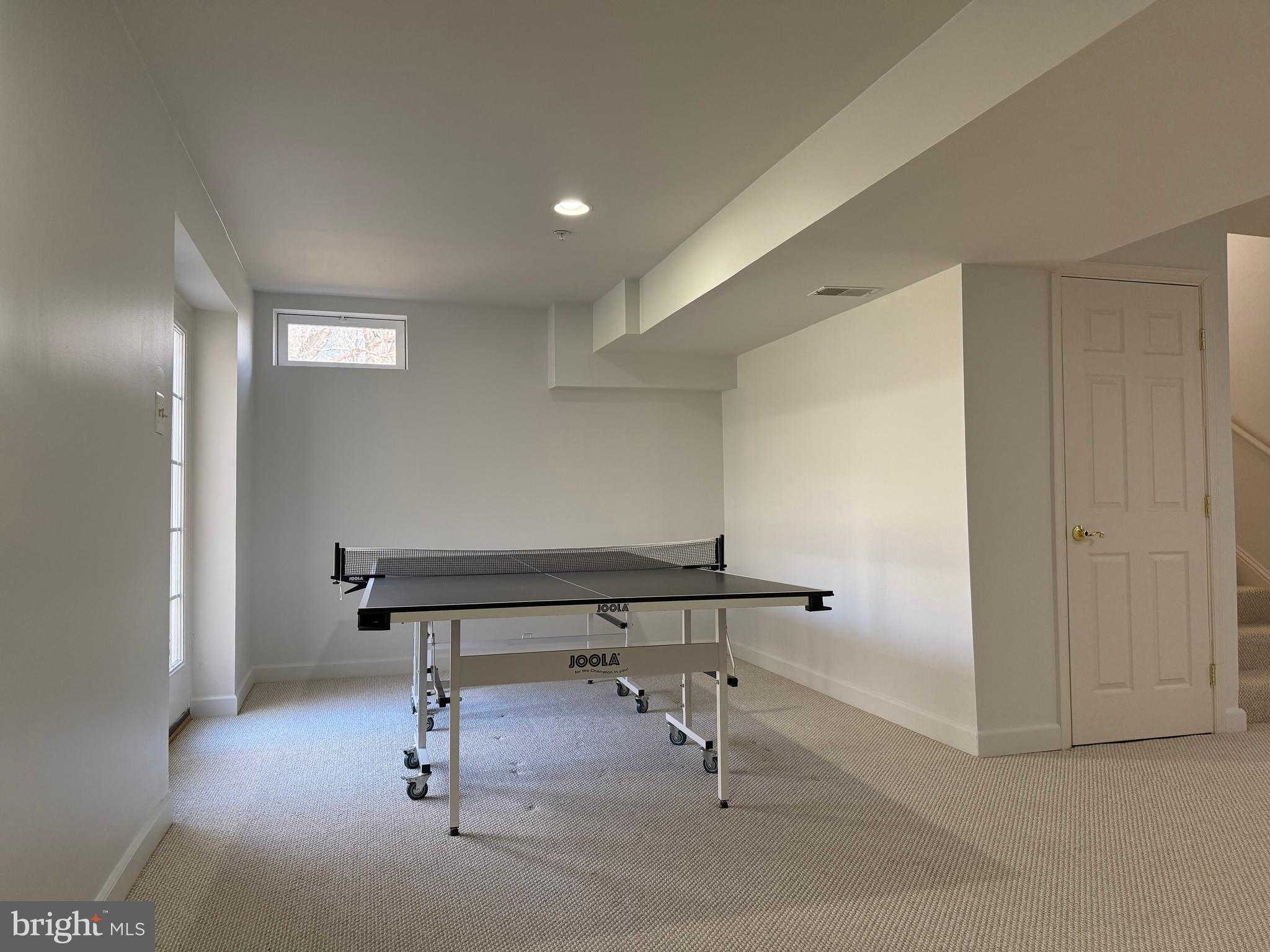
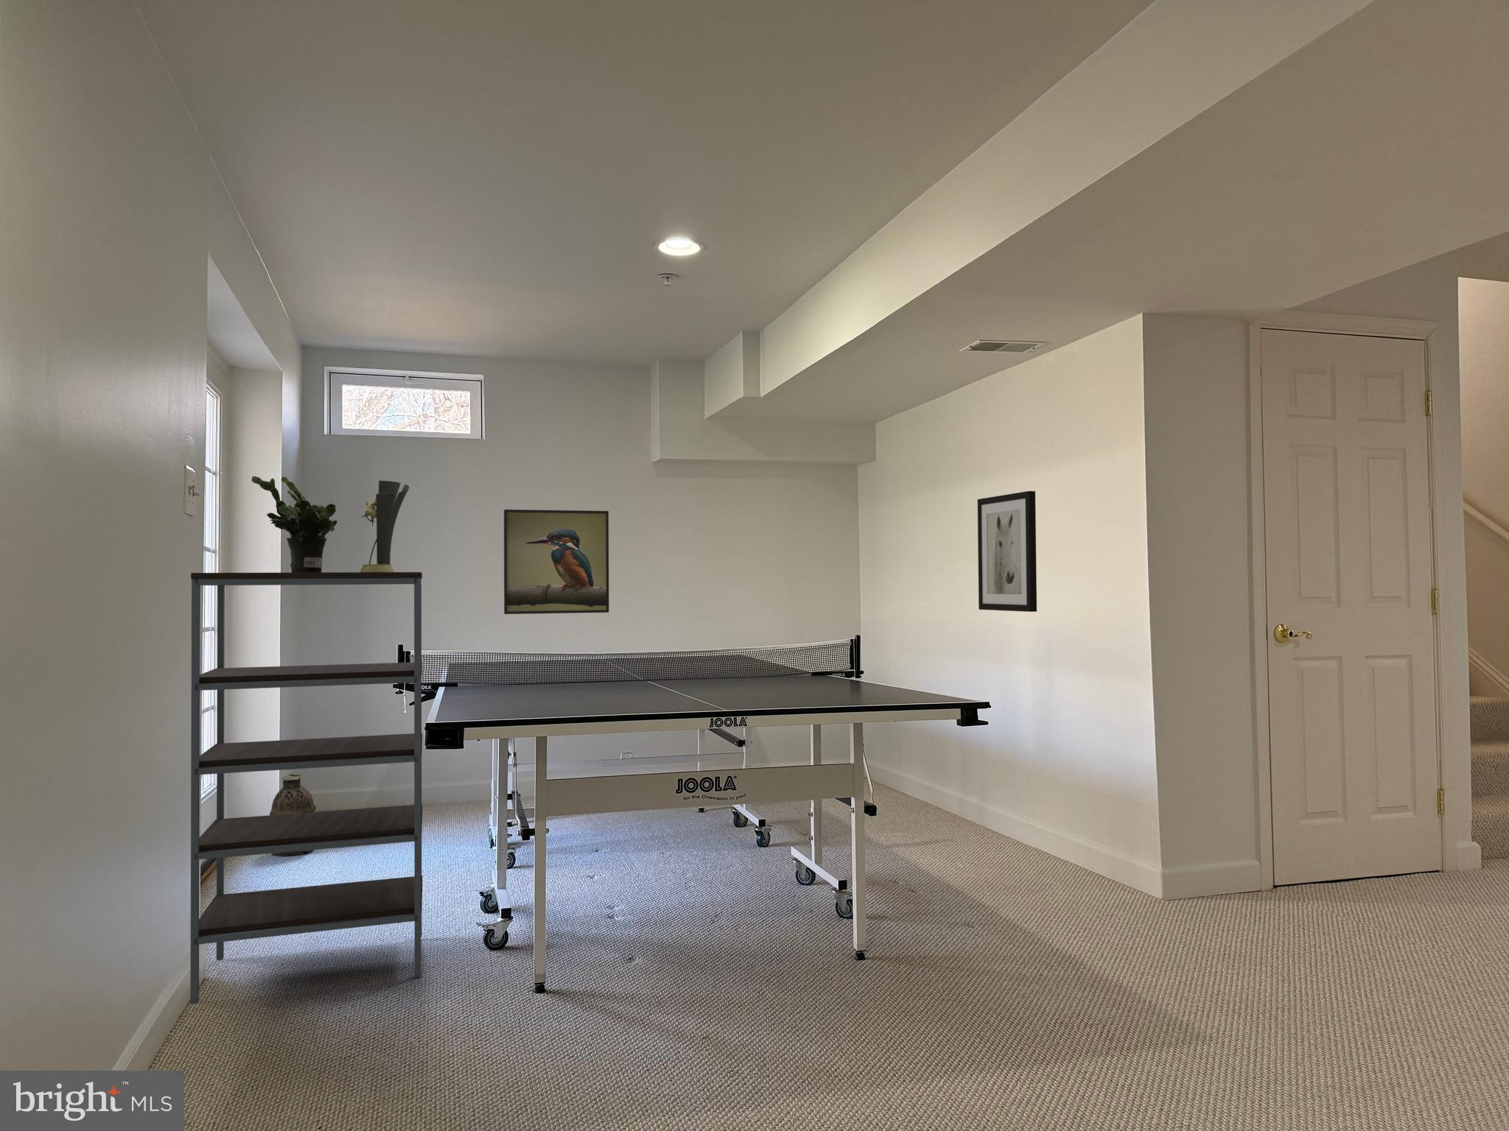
+ lantern [269,773,317,858]
+ shelving unit [189,571,423,1005]
+ wall art [977,491,1037,613]
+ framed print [504,508,610,615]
+ potted plant [251,475,339,573]
+ trophy [360,480,410,573]
